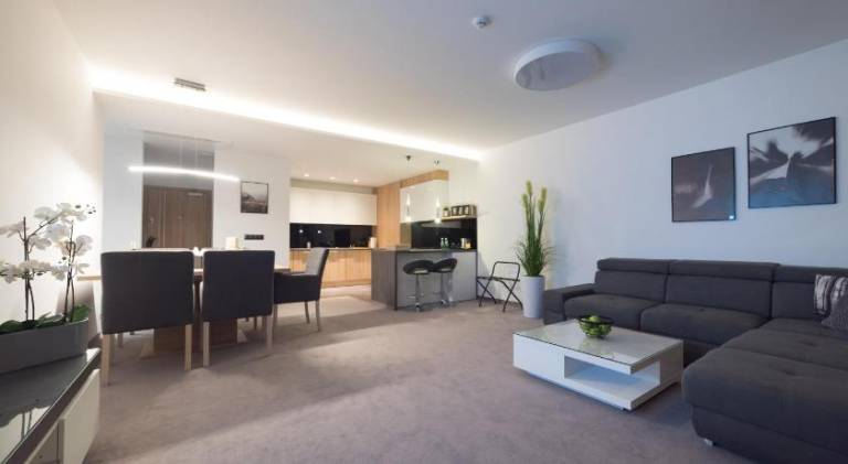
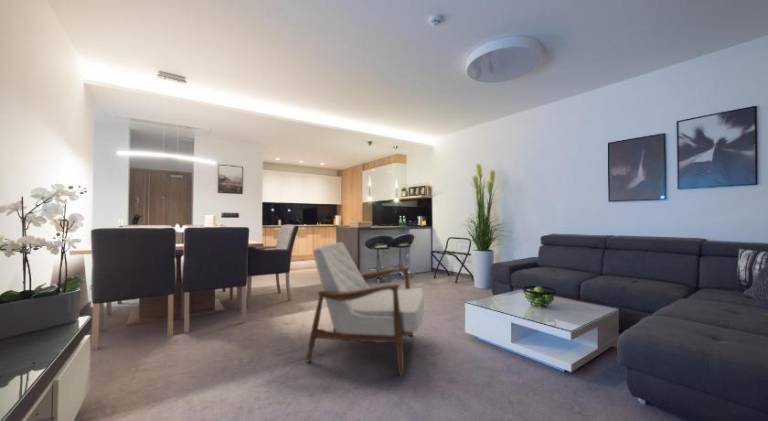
+ armchair [305,241,425,377]
